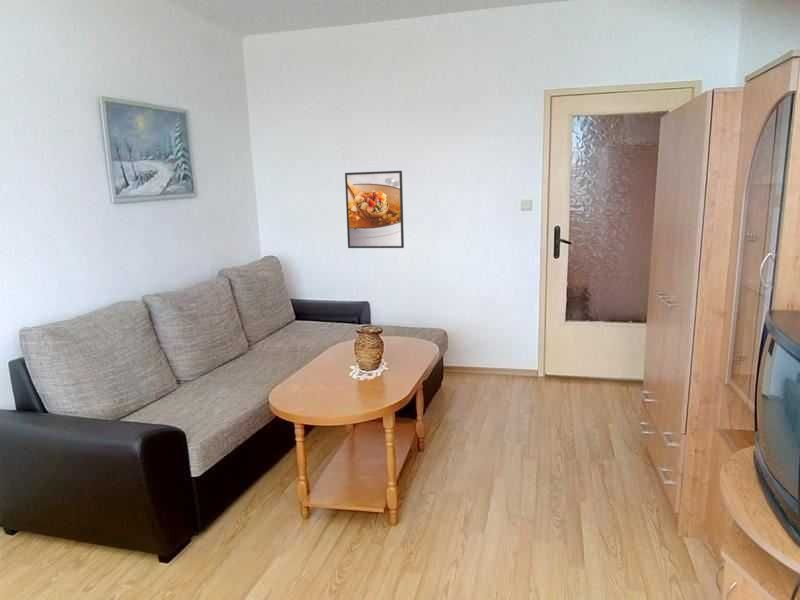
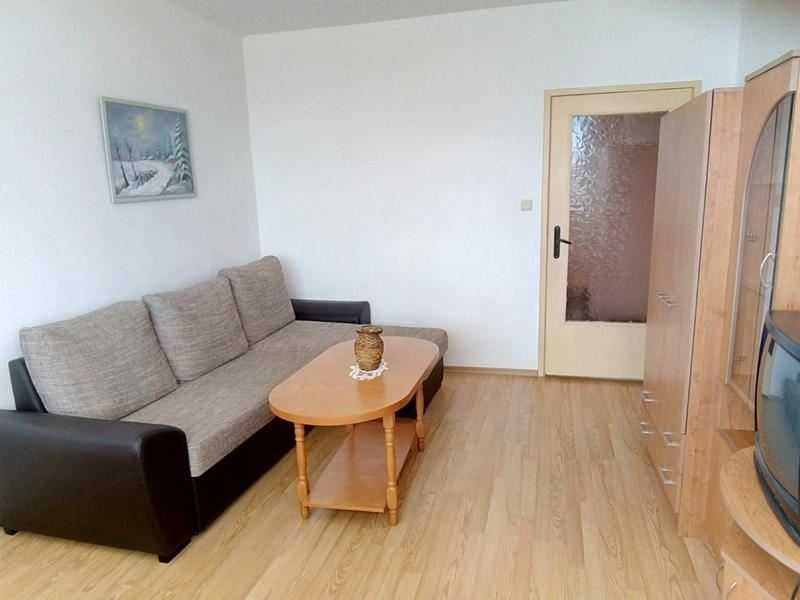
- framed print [344,170,405,249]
